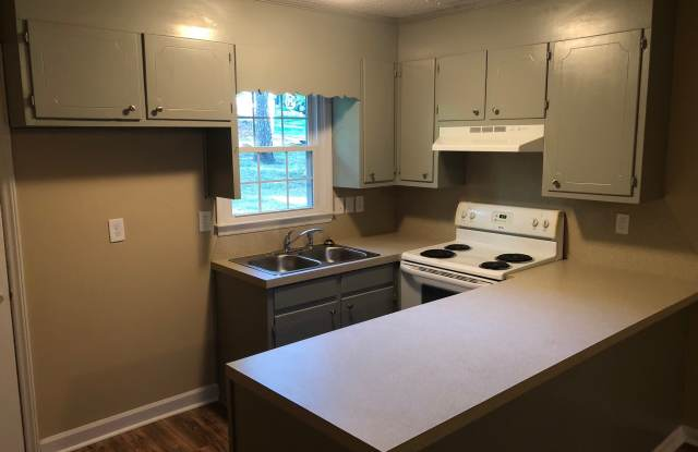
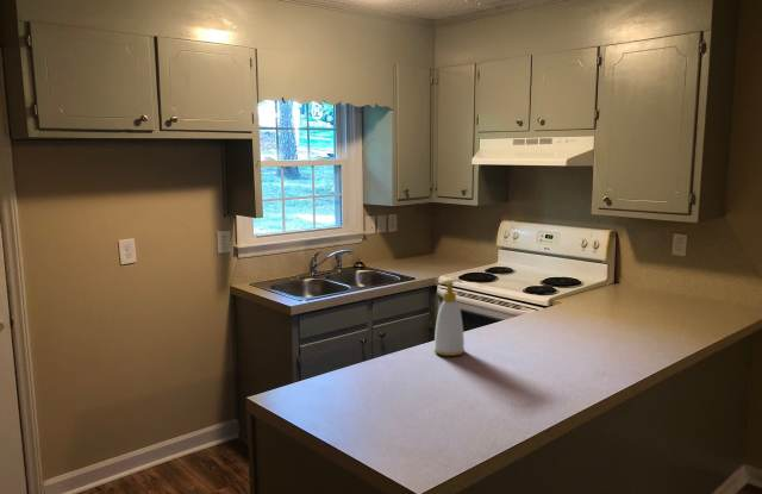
+ soap bottle [432,277,466,357]
